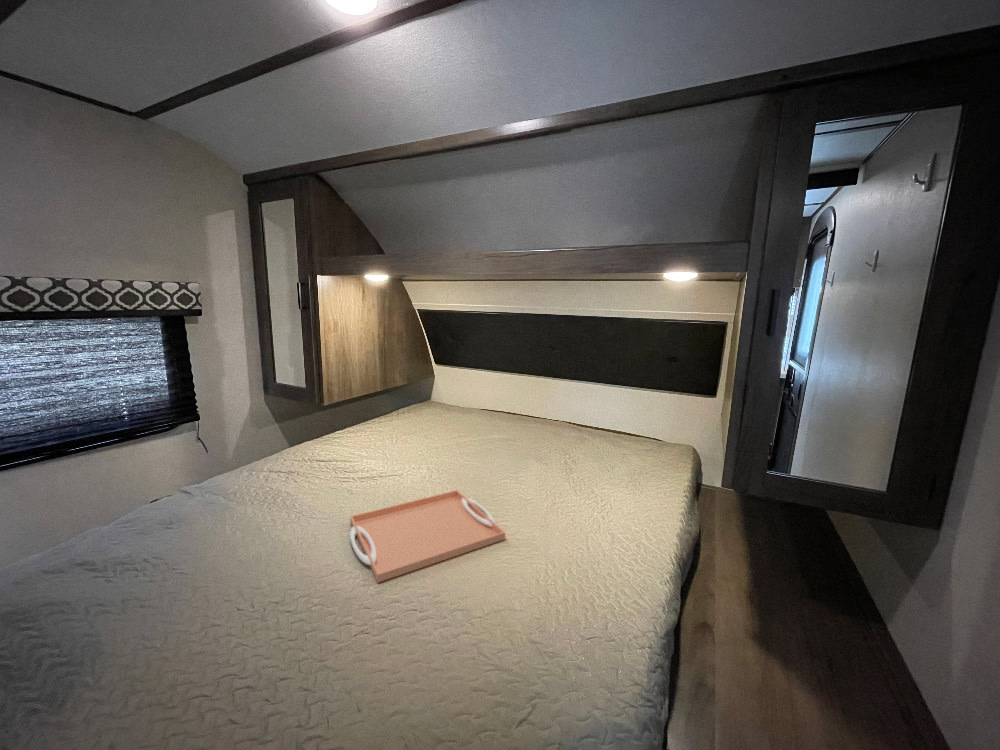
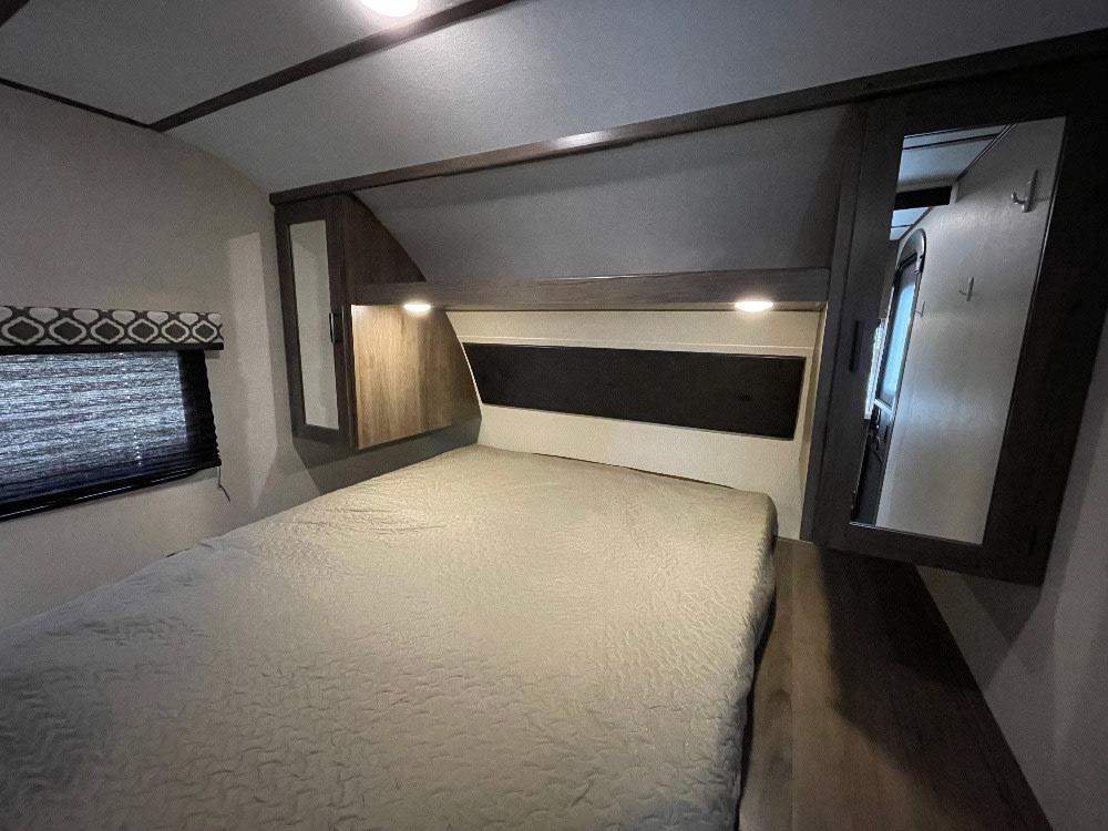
- serving tray [349,489,506,584]
